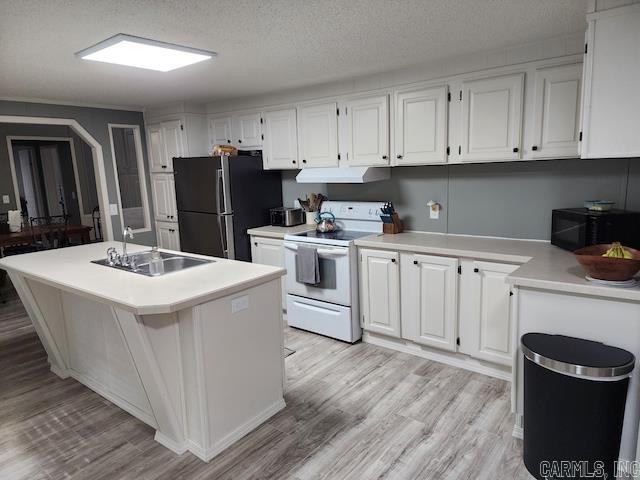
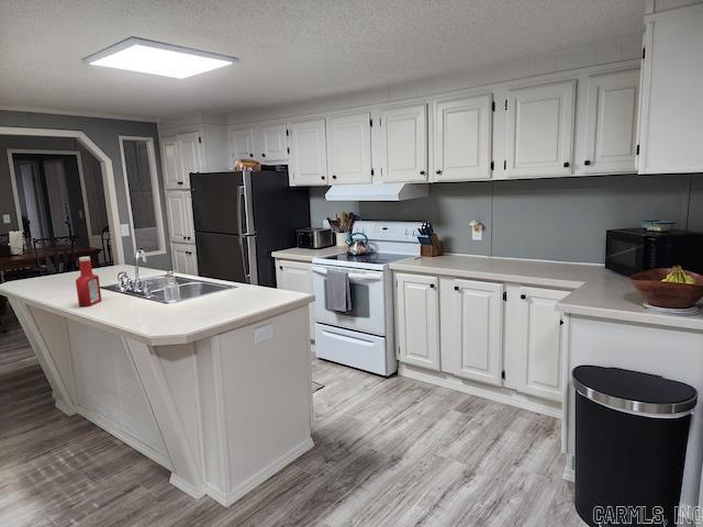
+ soap bottle [75,256,102,307]
